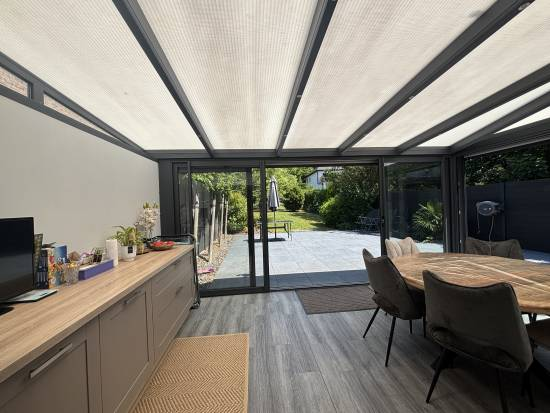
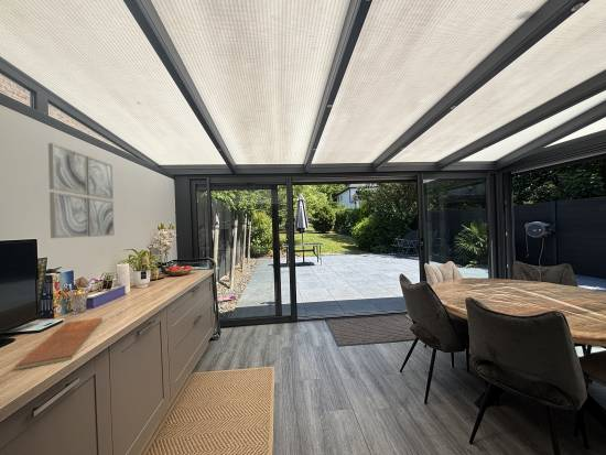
+ wall art [47,142,116,239]
+ chopping board [13,316,104,371]
